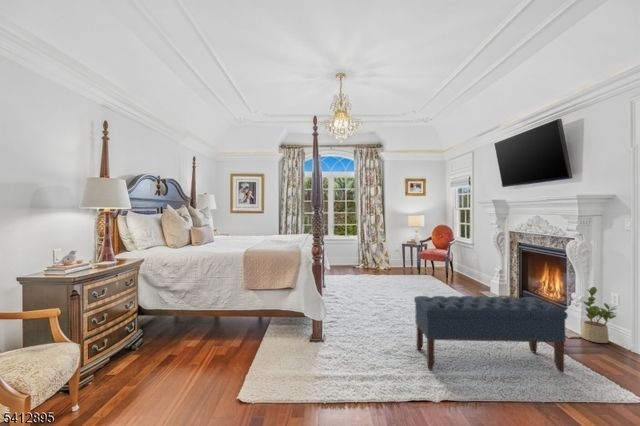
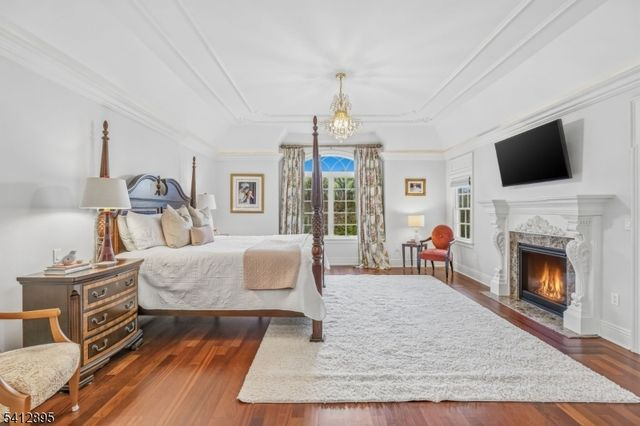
- potted plant [580,286,618,344]
- bench [413,295,569,373]
